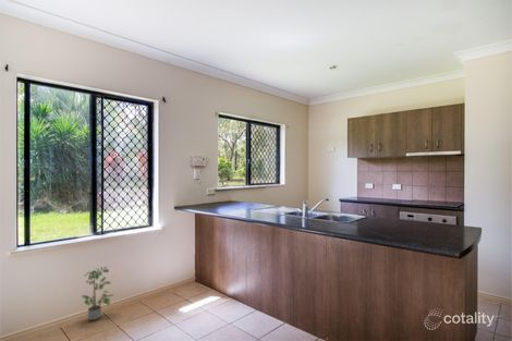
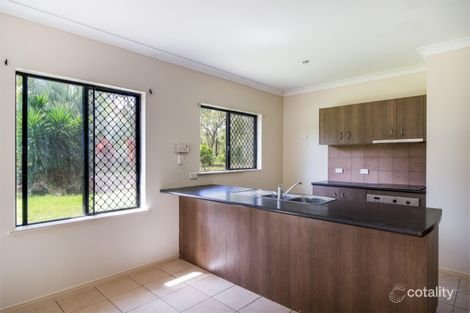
- potted plant [81,266,115,321]
